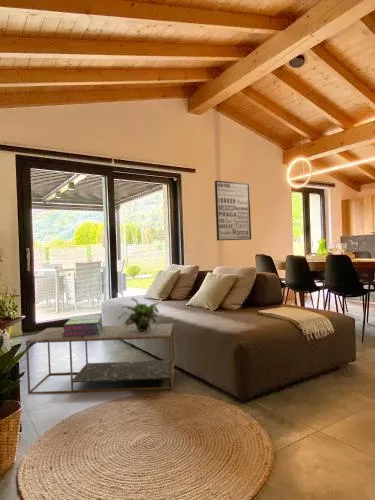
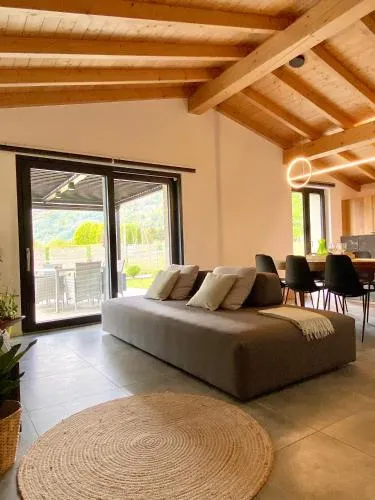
- wall art [214,180,252,241]
- coffee table [25,322,176,395]
- potted plant [118,297,160,334]
- stack of books [63,314,104,337]
